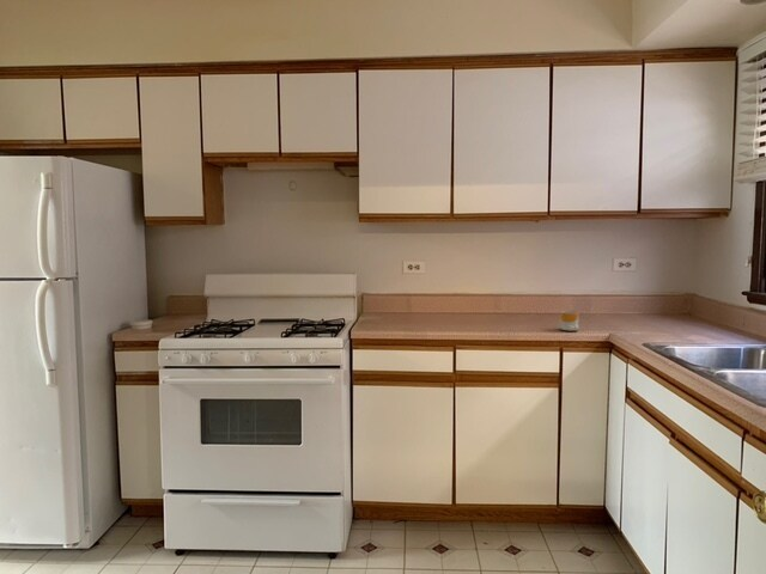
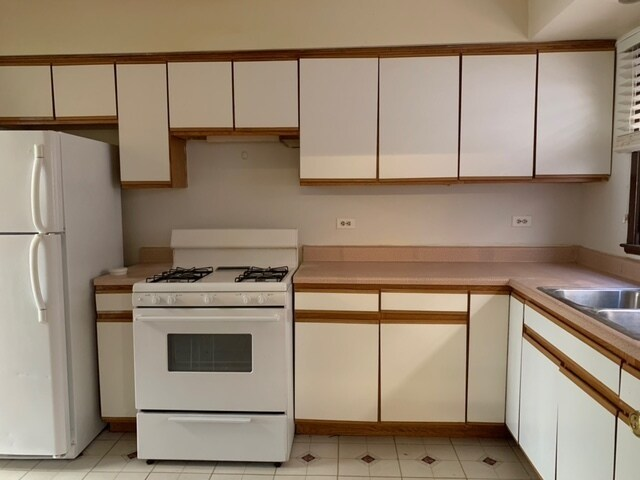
- mug [558,310,580,332]
